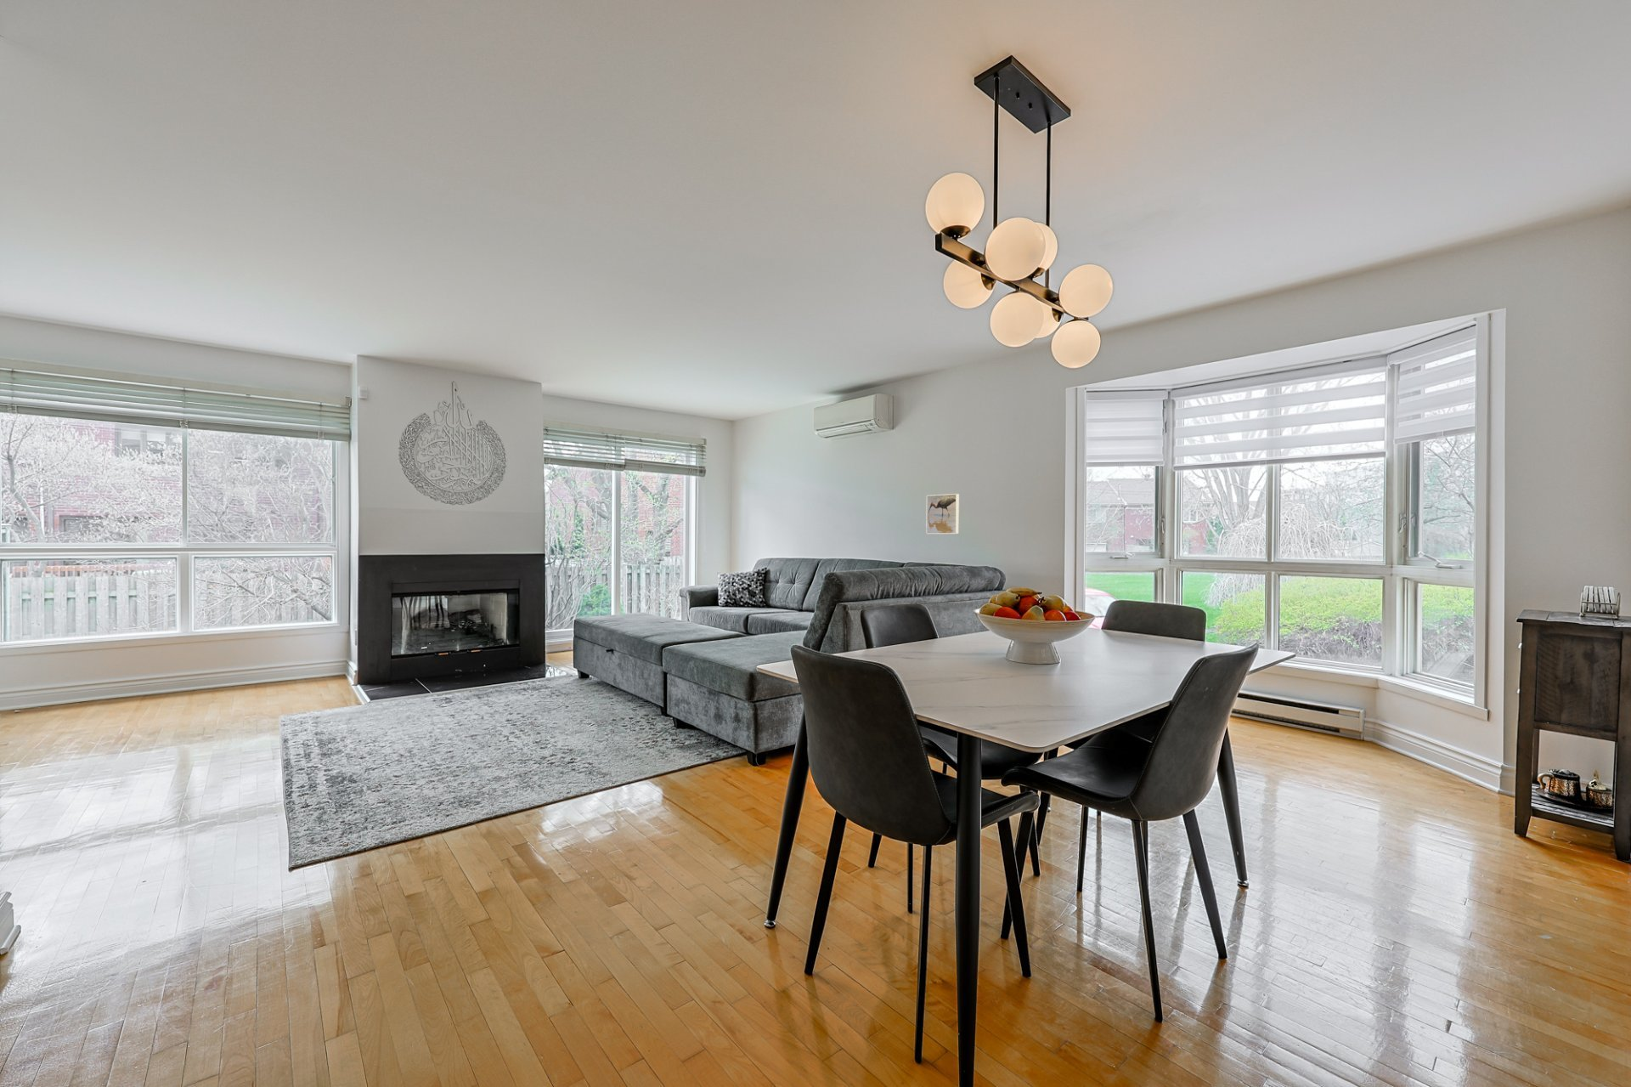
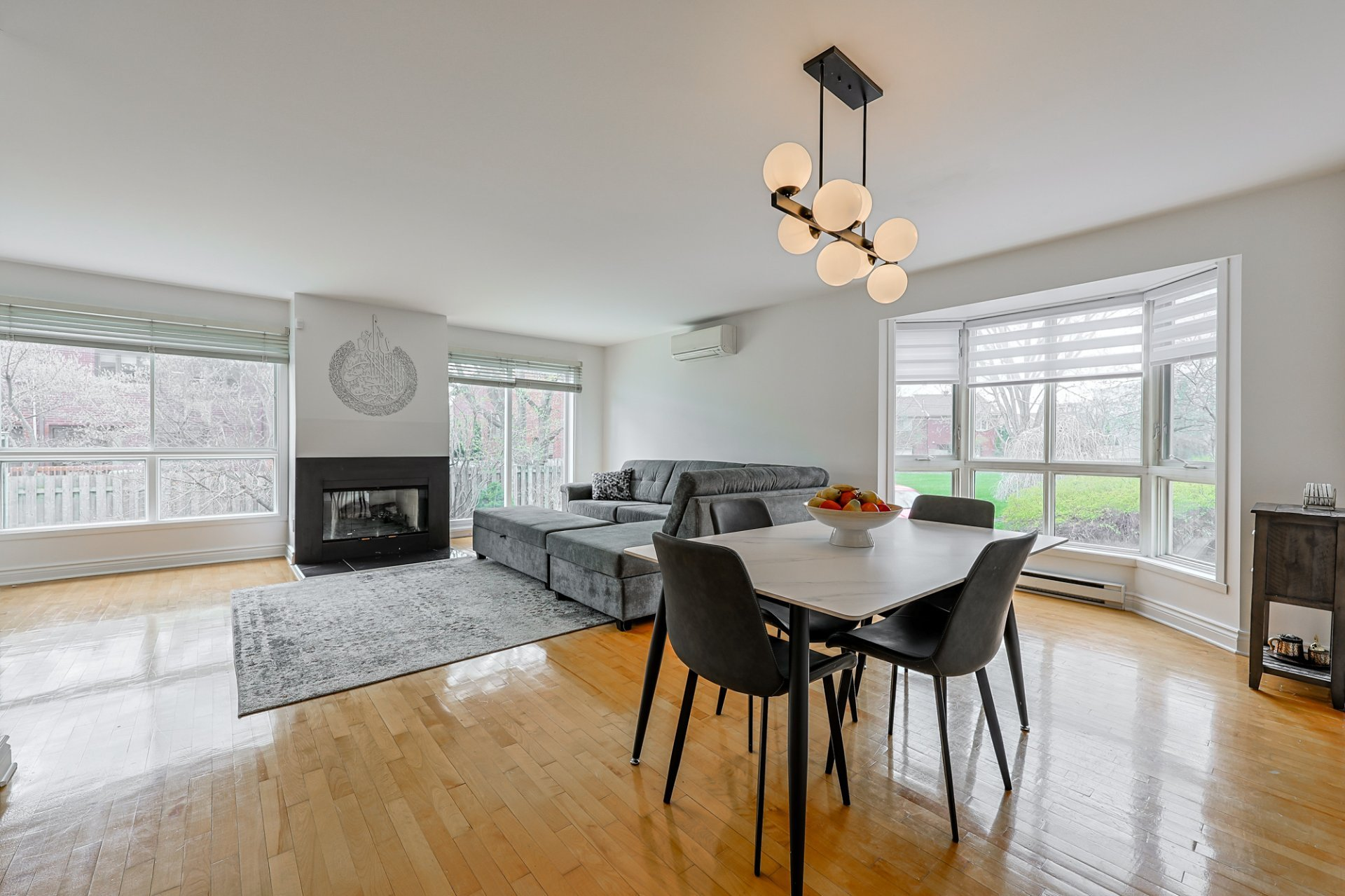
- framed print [925,493,960,535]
